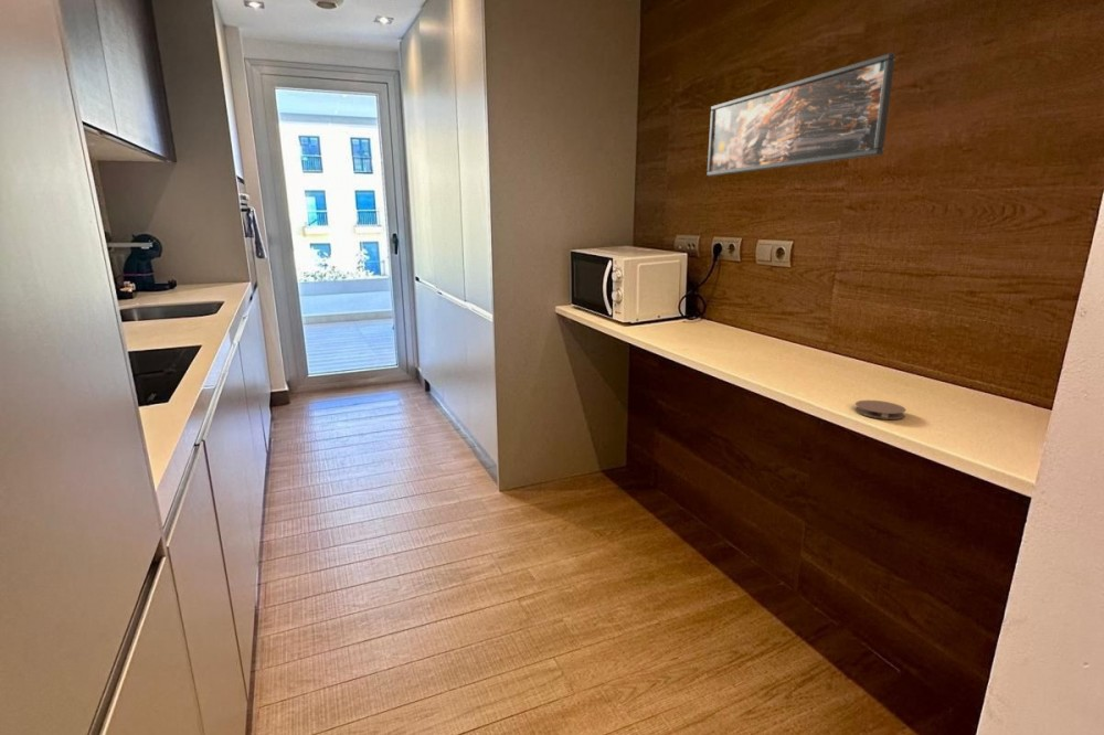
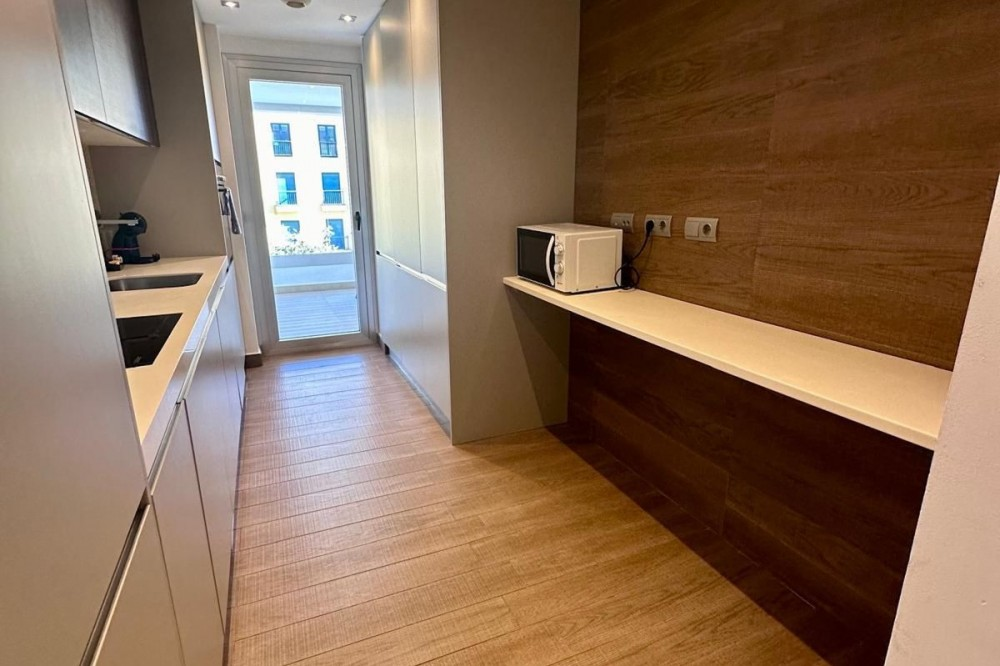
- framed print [705,52,896,178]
- coaster [853,400,907,420]
